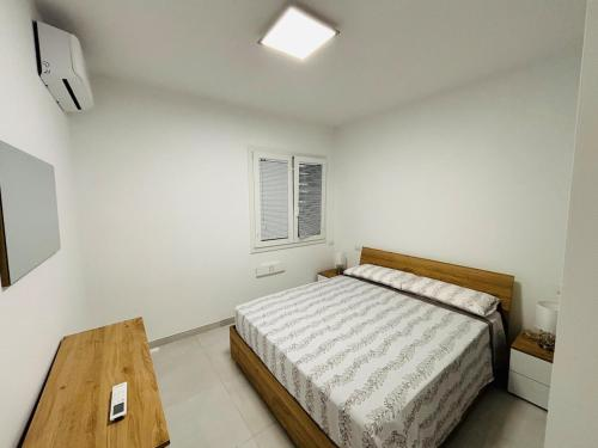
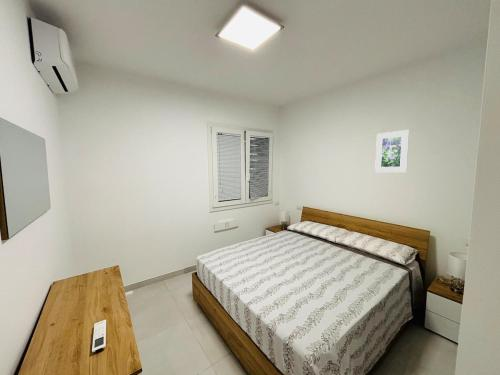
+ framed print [374,129,410,173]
